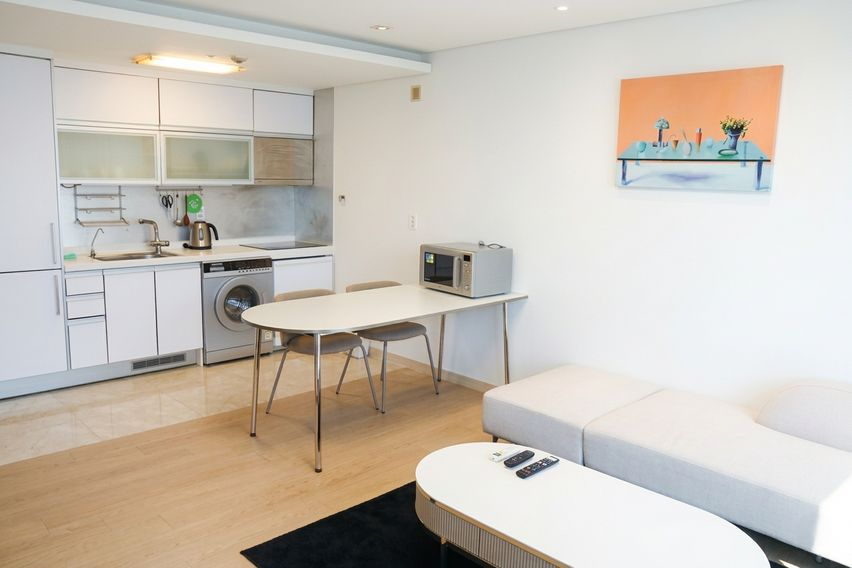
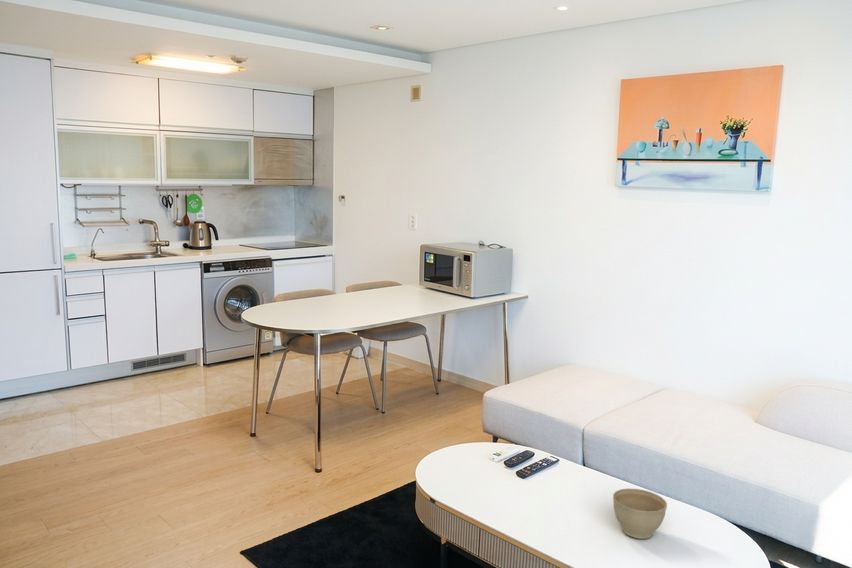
+ planter bowl [612,487,668,540]
